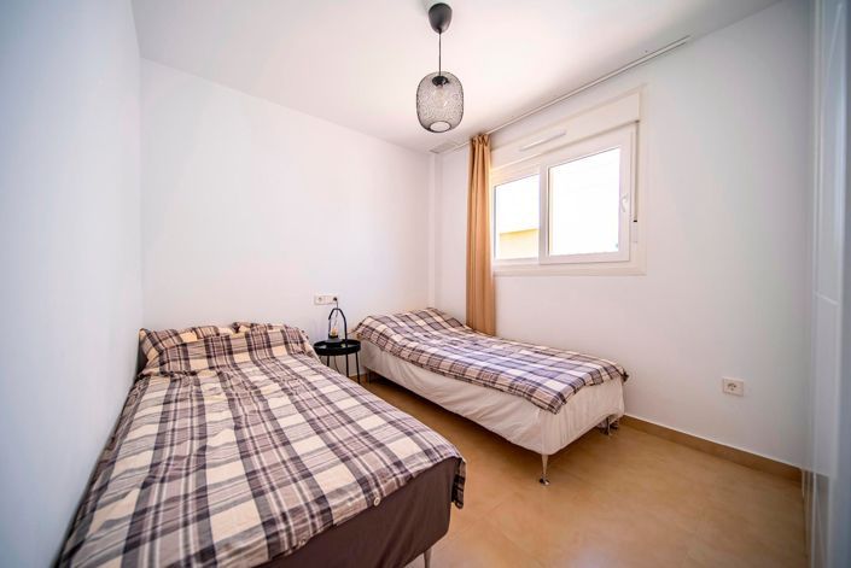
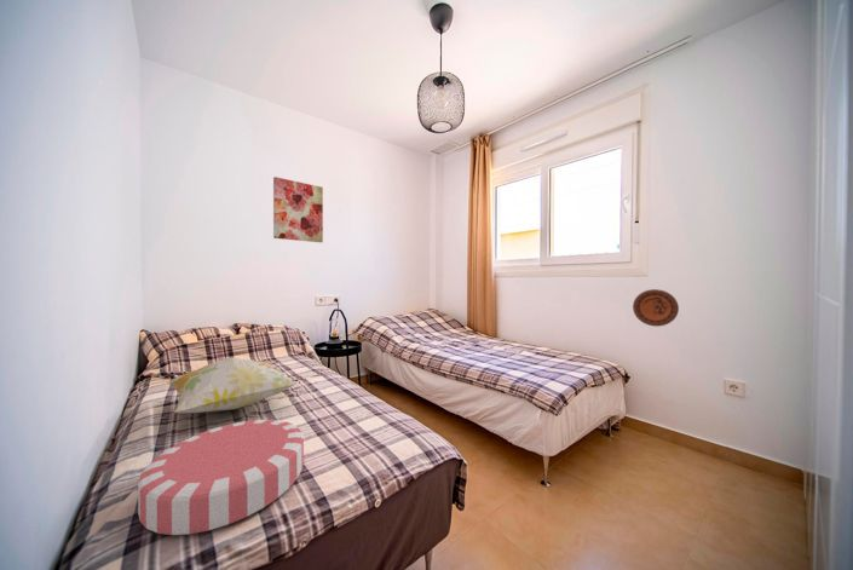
+ decorative plate [632,288,680,328]
+ cushion [137,419,305,536]
+ decorative pillow [167,356,298,414]
+ wall art [272,175,324,243]
